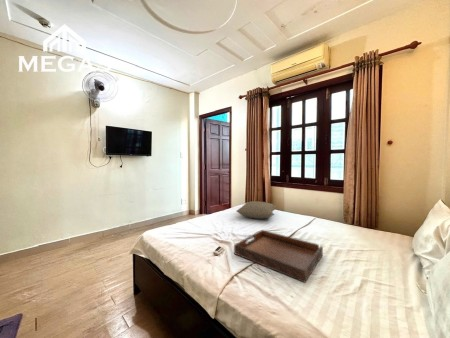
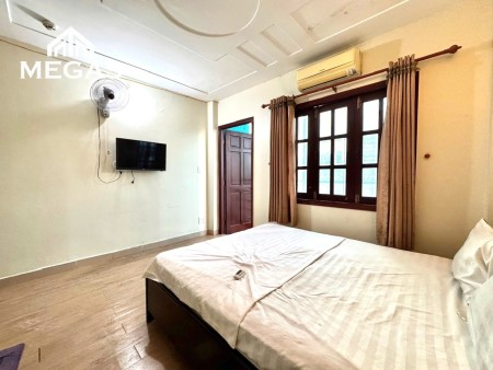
- pillow [235,200,277,220]
- serving tray [233,229,324,283]
